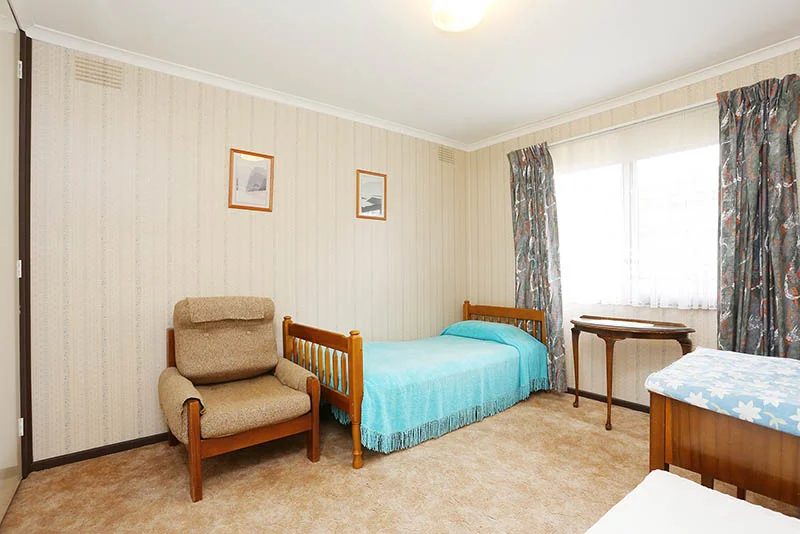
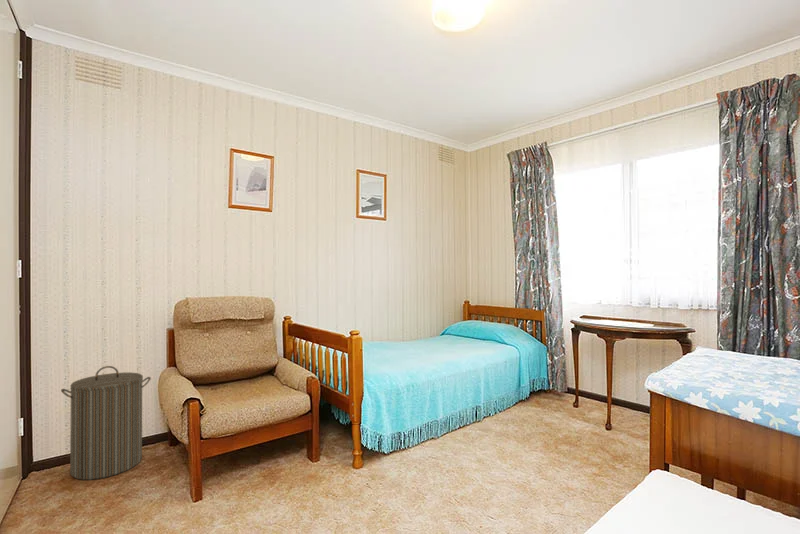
+ laundry hamper [60,365,152,481]
